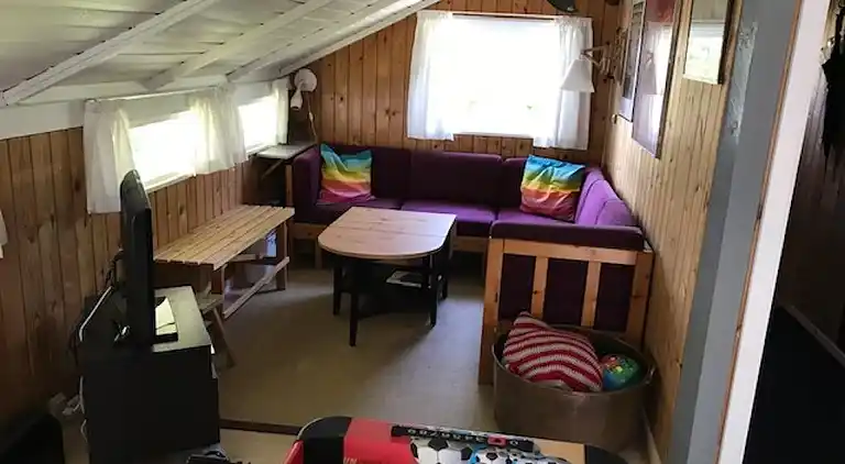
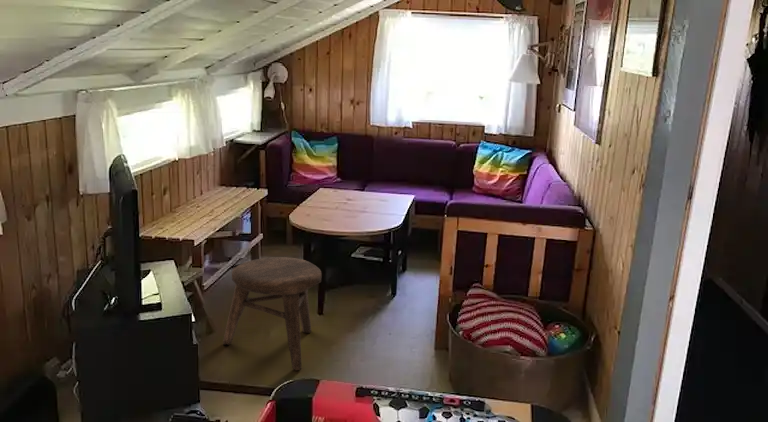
+ stool [222,256,322,371]
